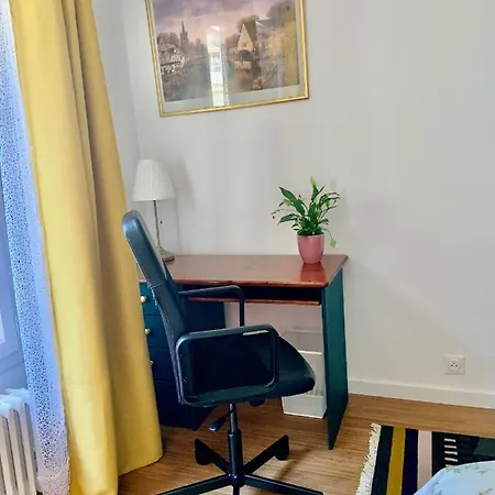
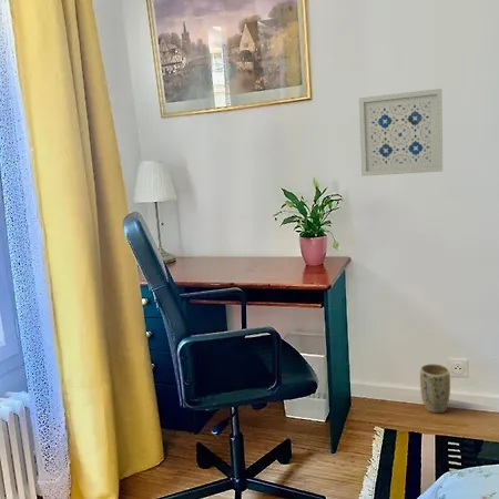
+ plant pot [419,363,451,415]
+ wall art [358,88,444,177]
